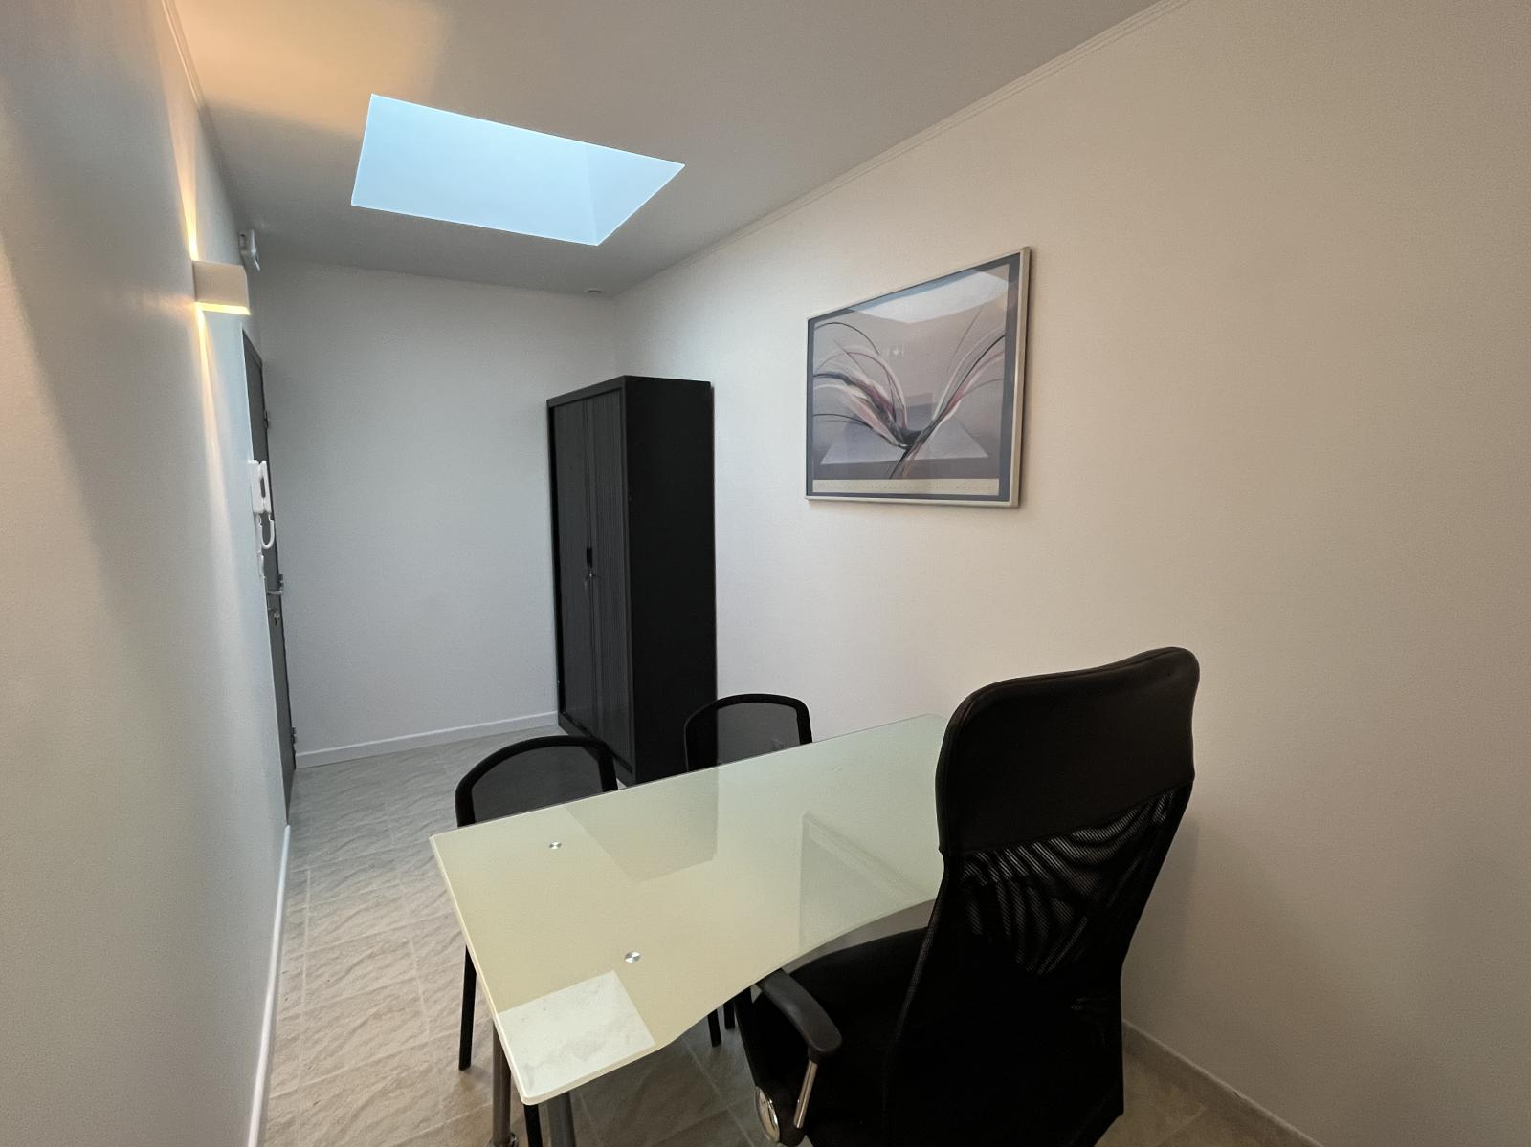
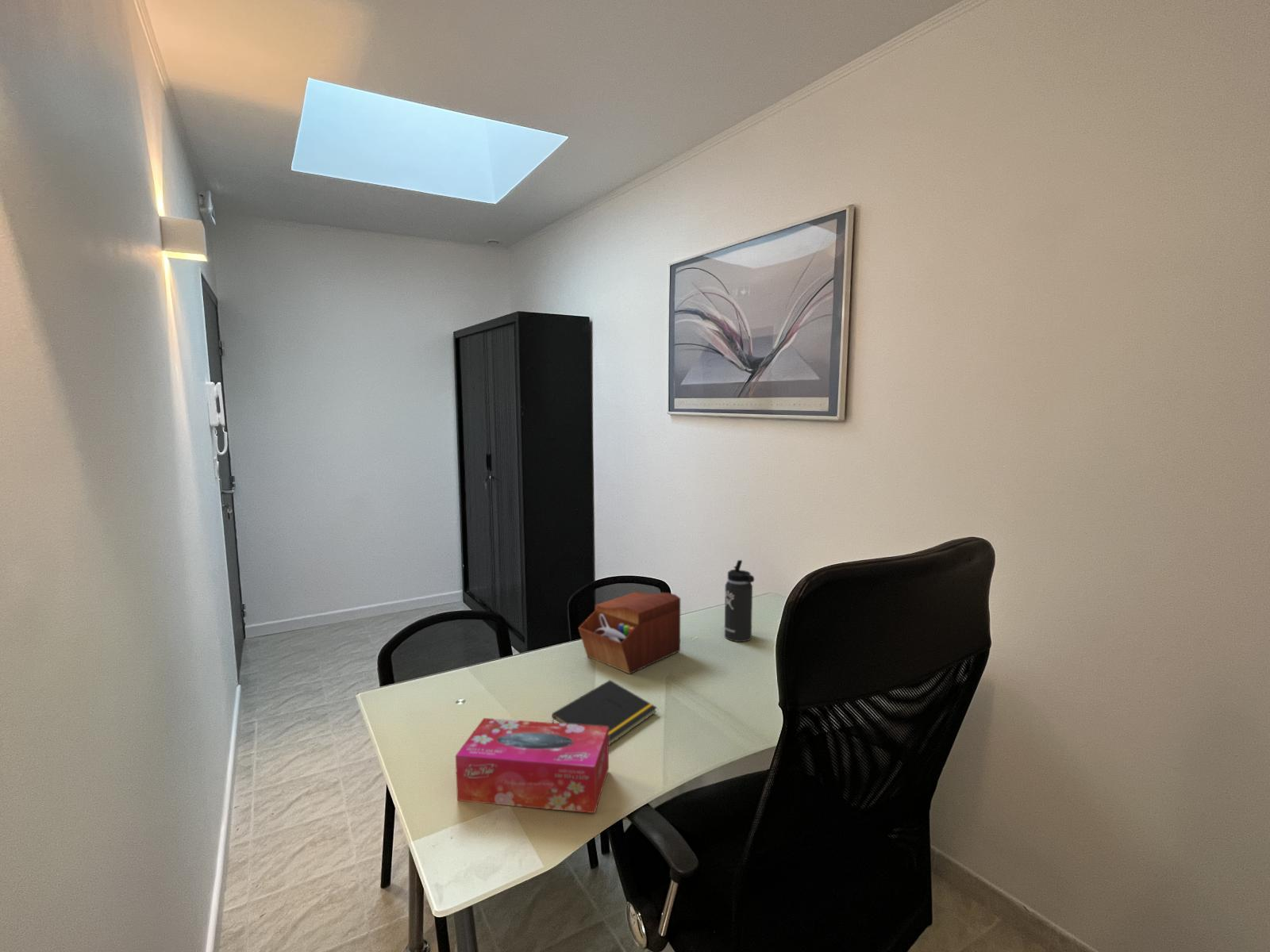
+ thermos bottle [724,559,755,643]
+ tissue box [455,717,610,814]
+ notepad [551,679,658,747]
+ sewing box [578,590,681,675]
